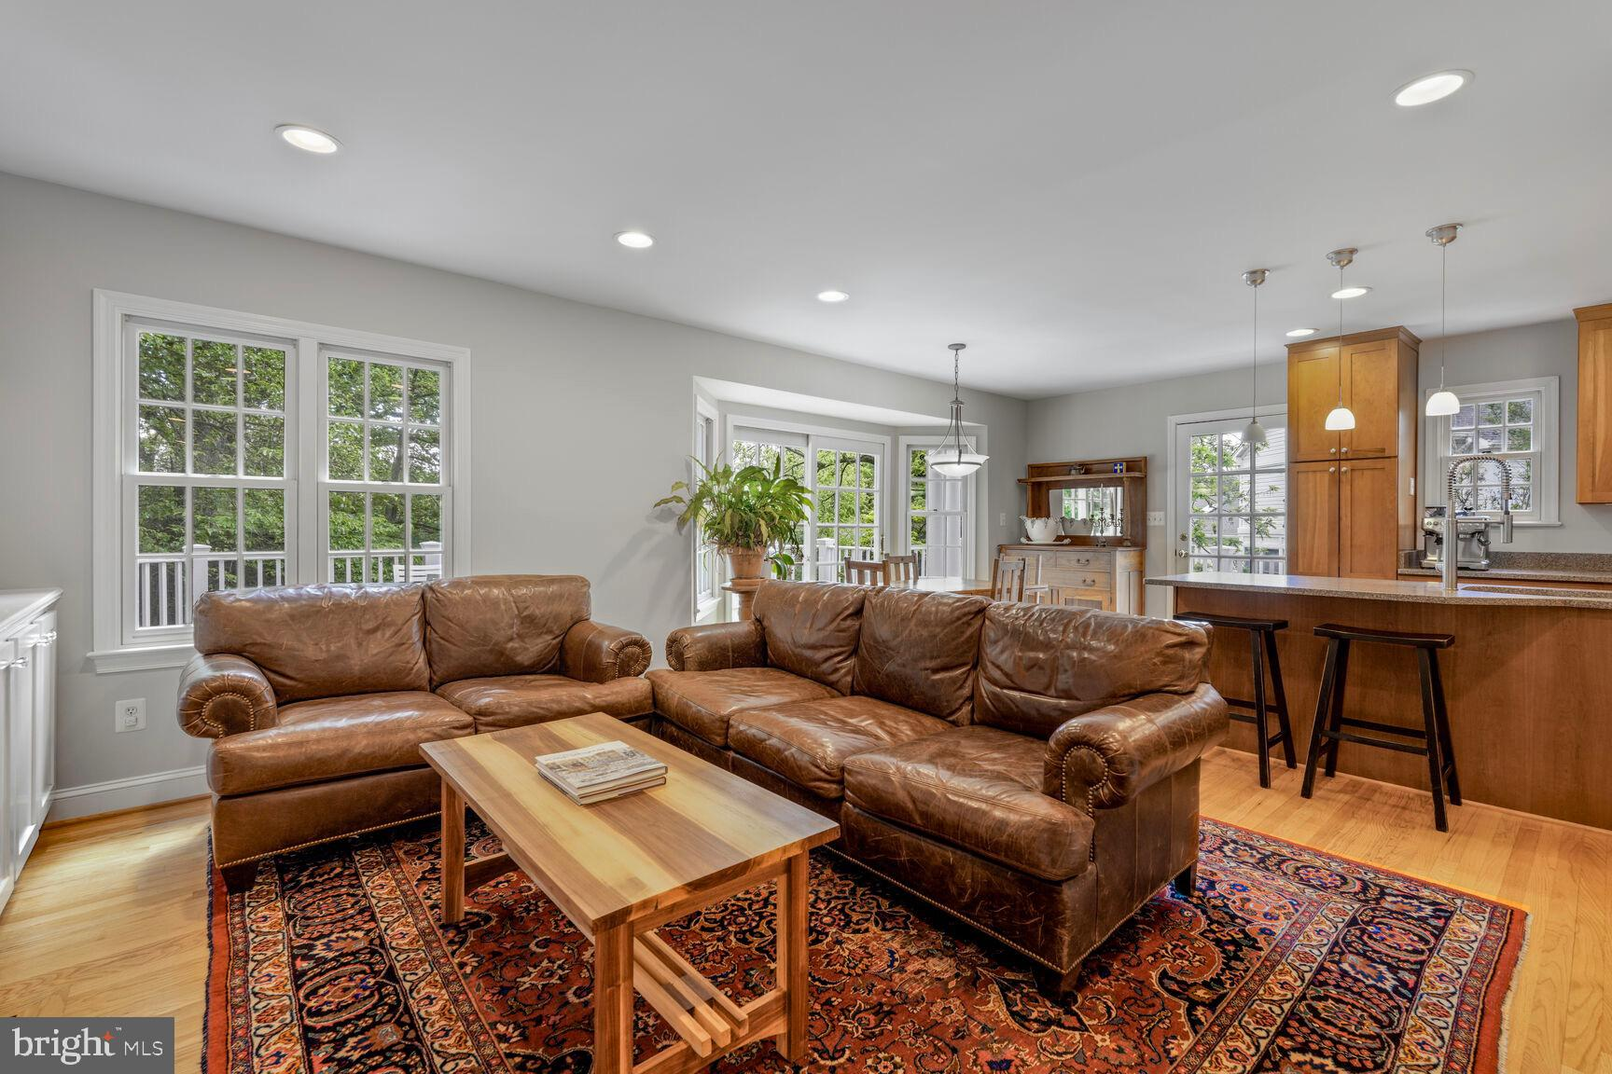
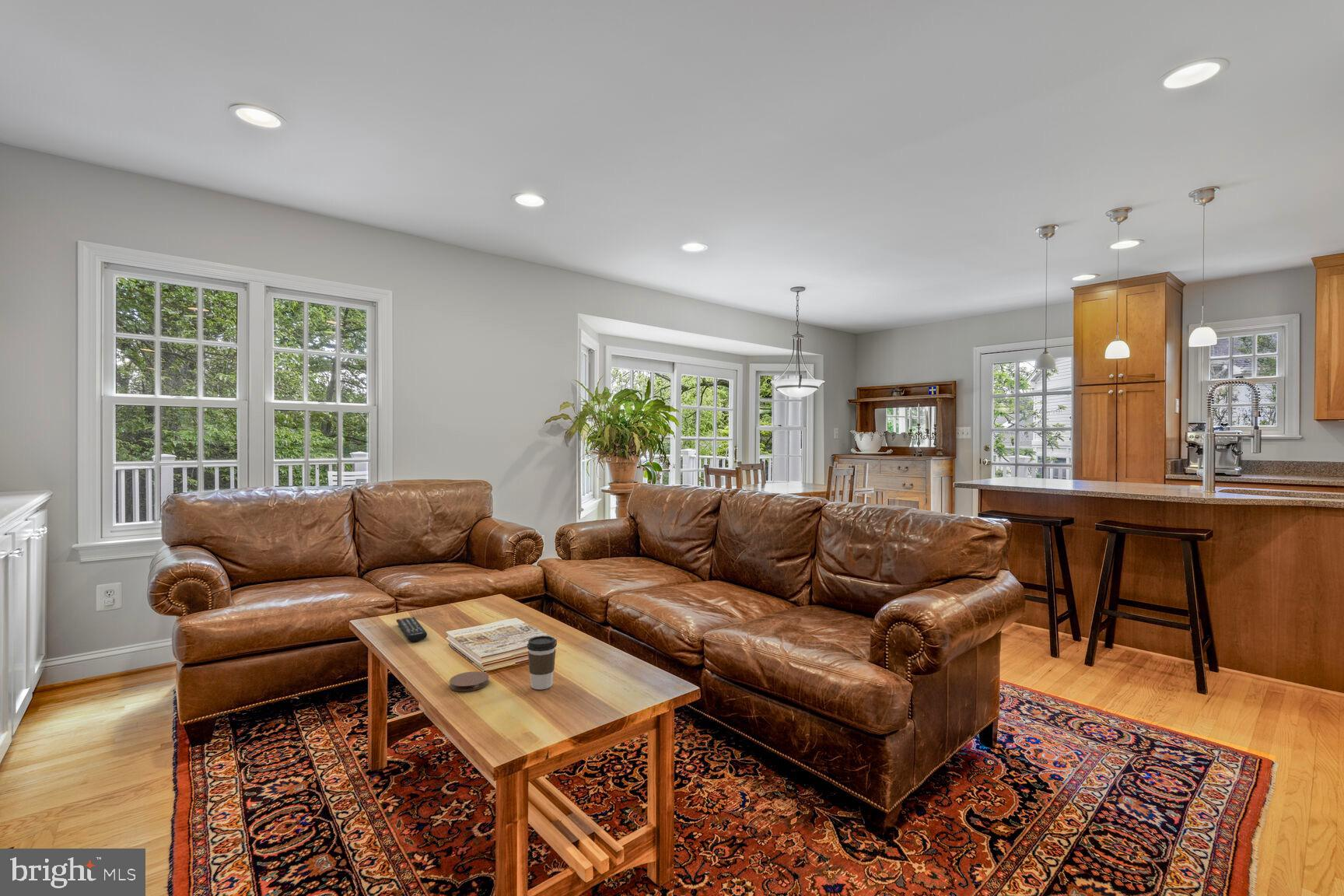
+ coaster [449,670,489,692]
+ remote control [396,616,428,642]
+ coffee cup [527,635,557,691]
